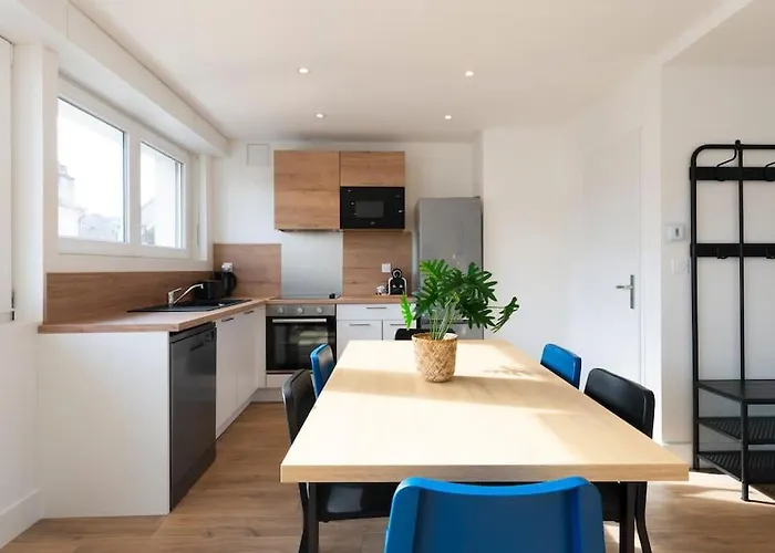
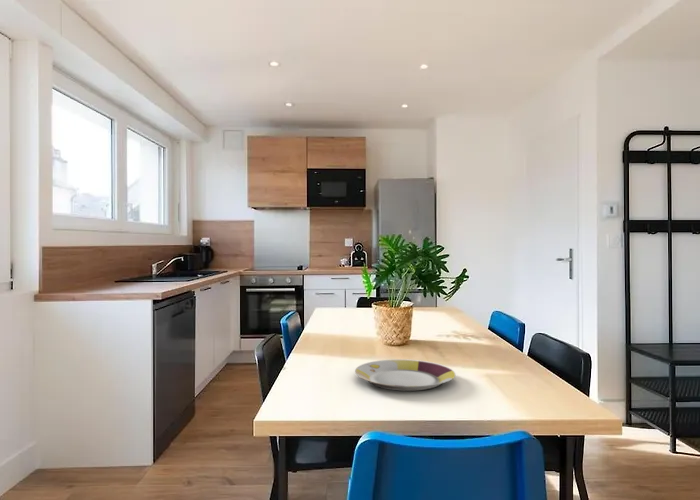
+ plate [354,358,457,392]
